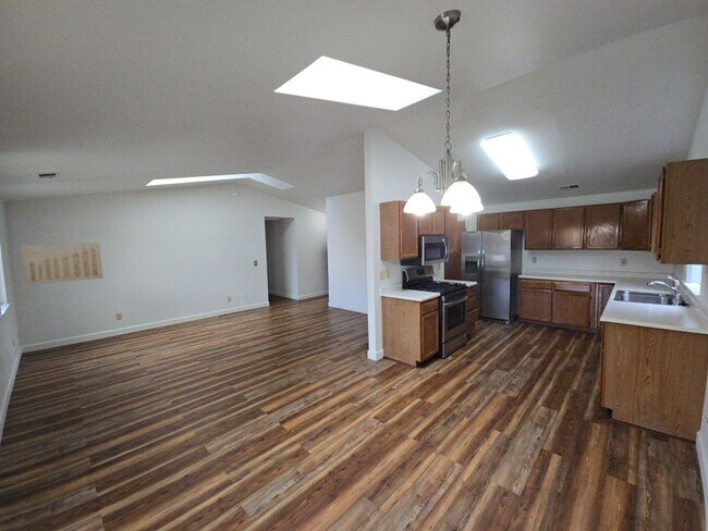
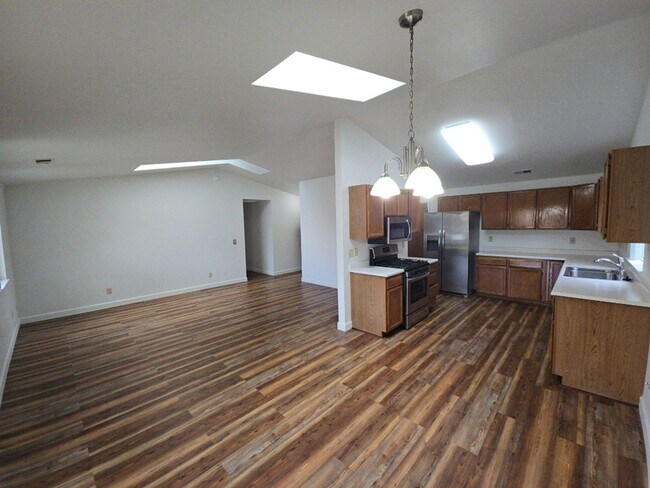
- wall art [20,243,105,286]
